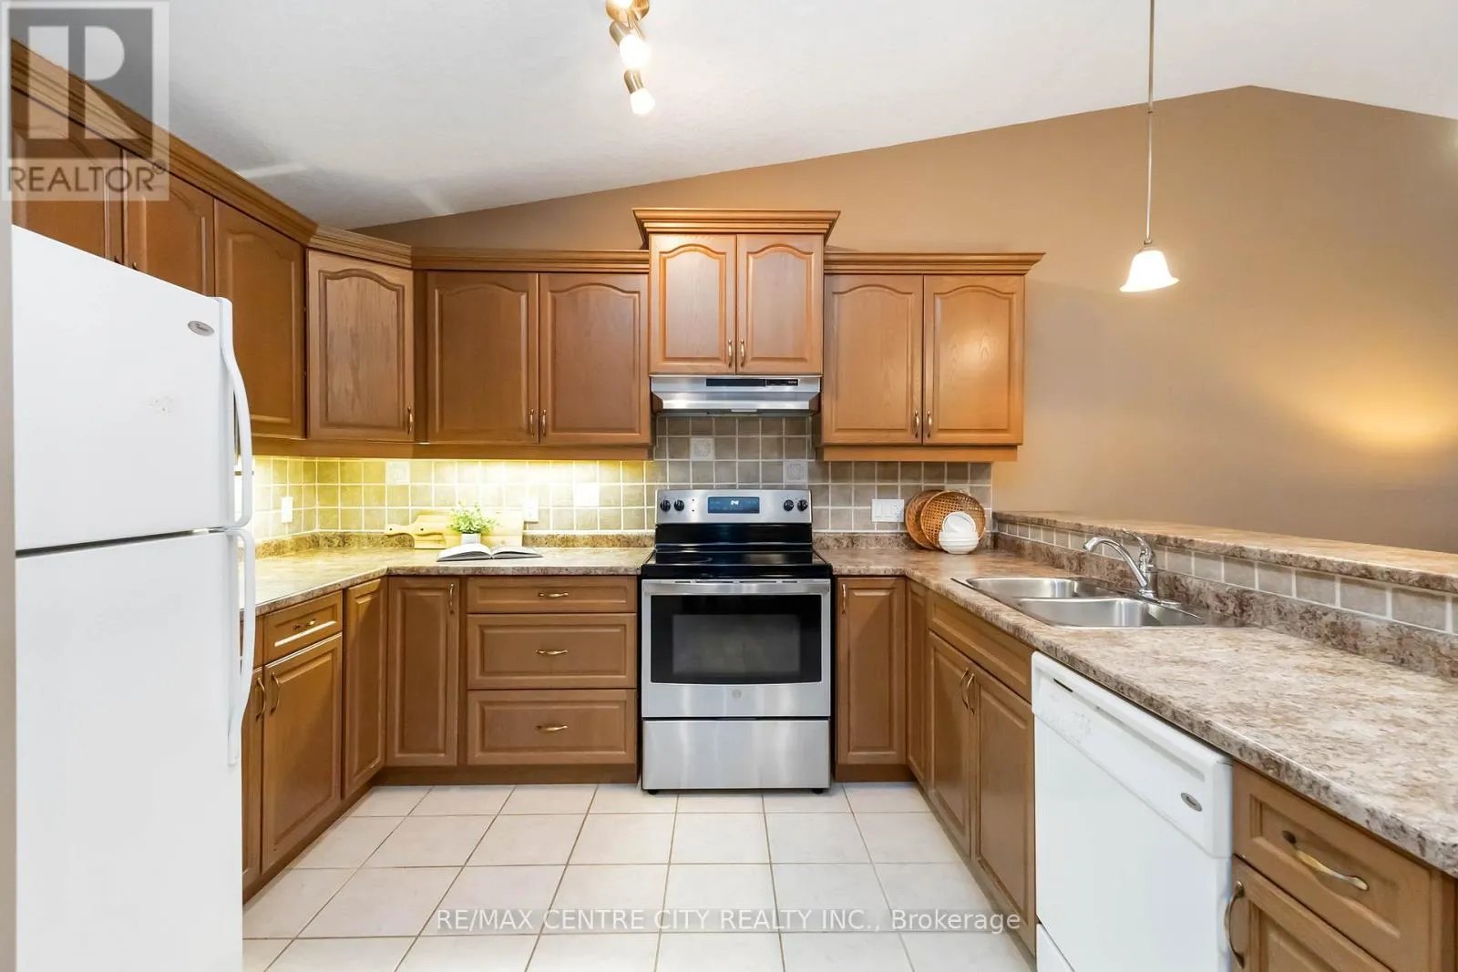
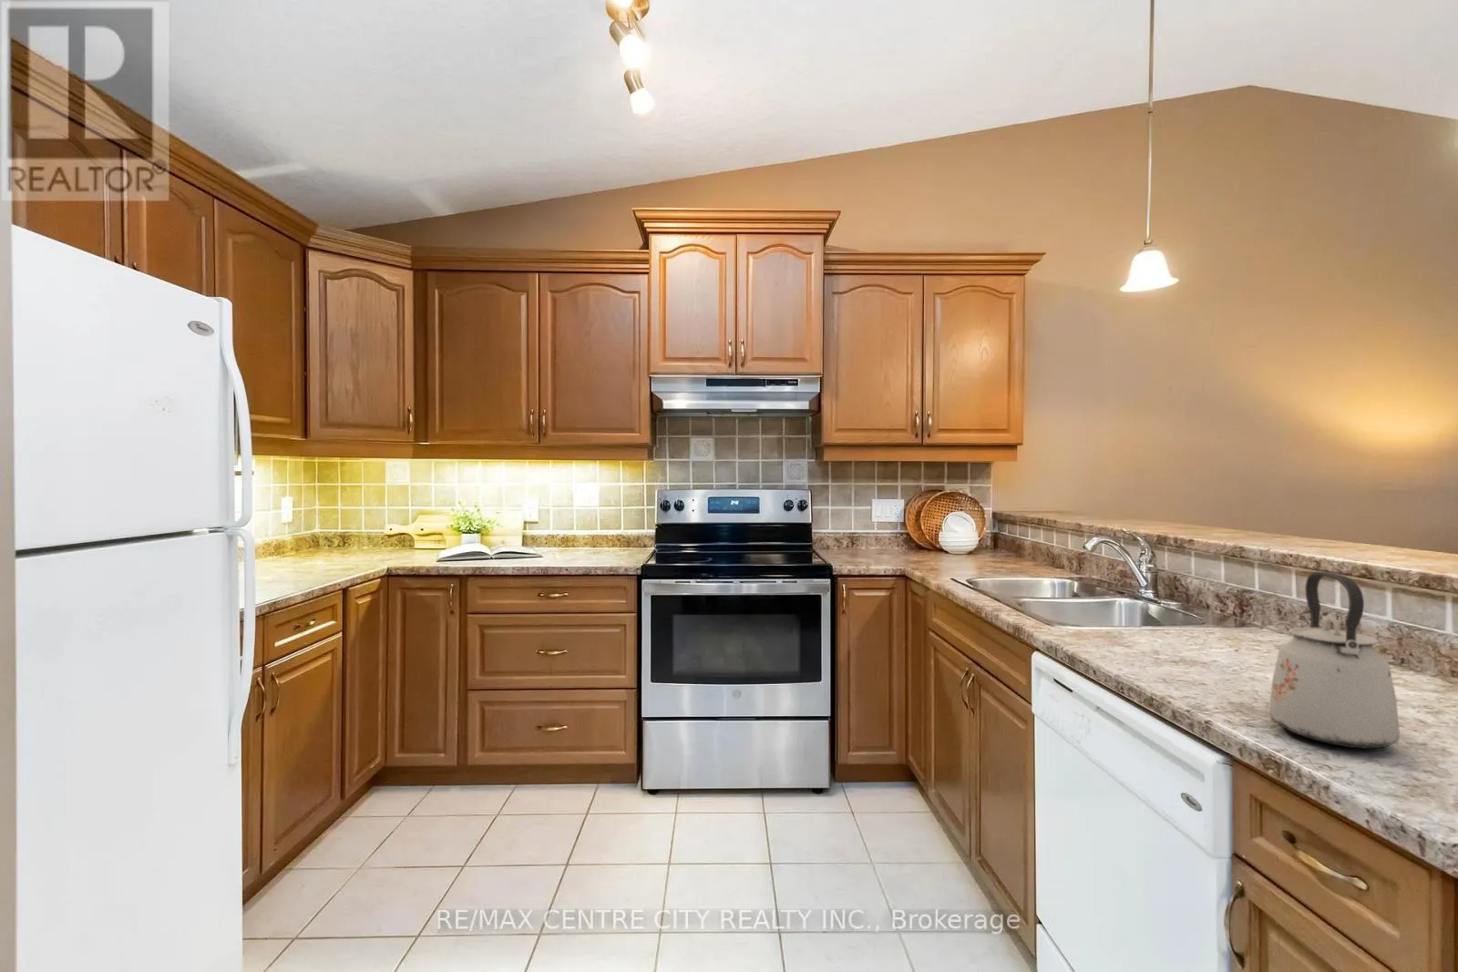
+ kettle [1267,572,1401,750]
